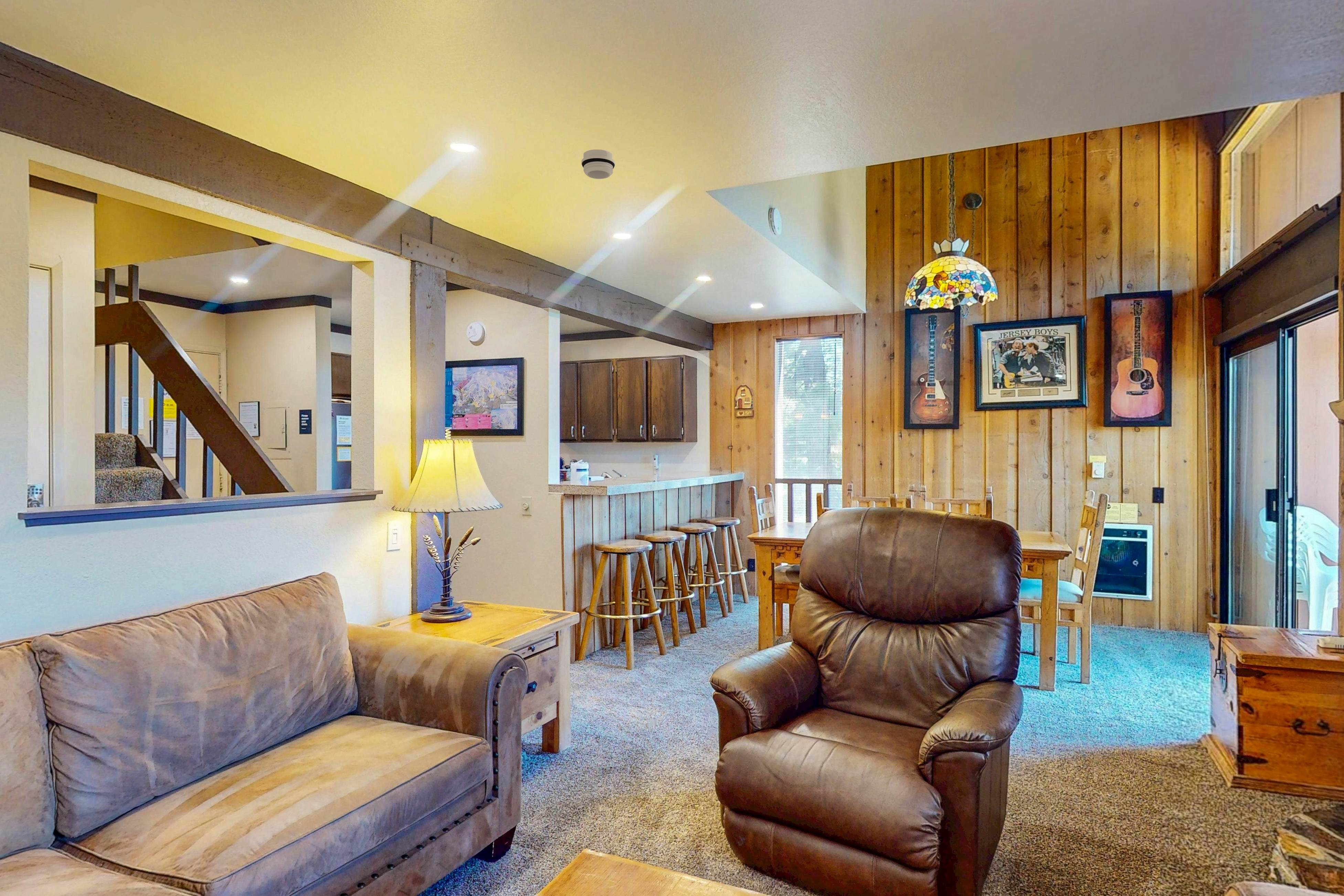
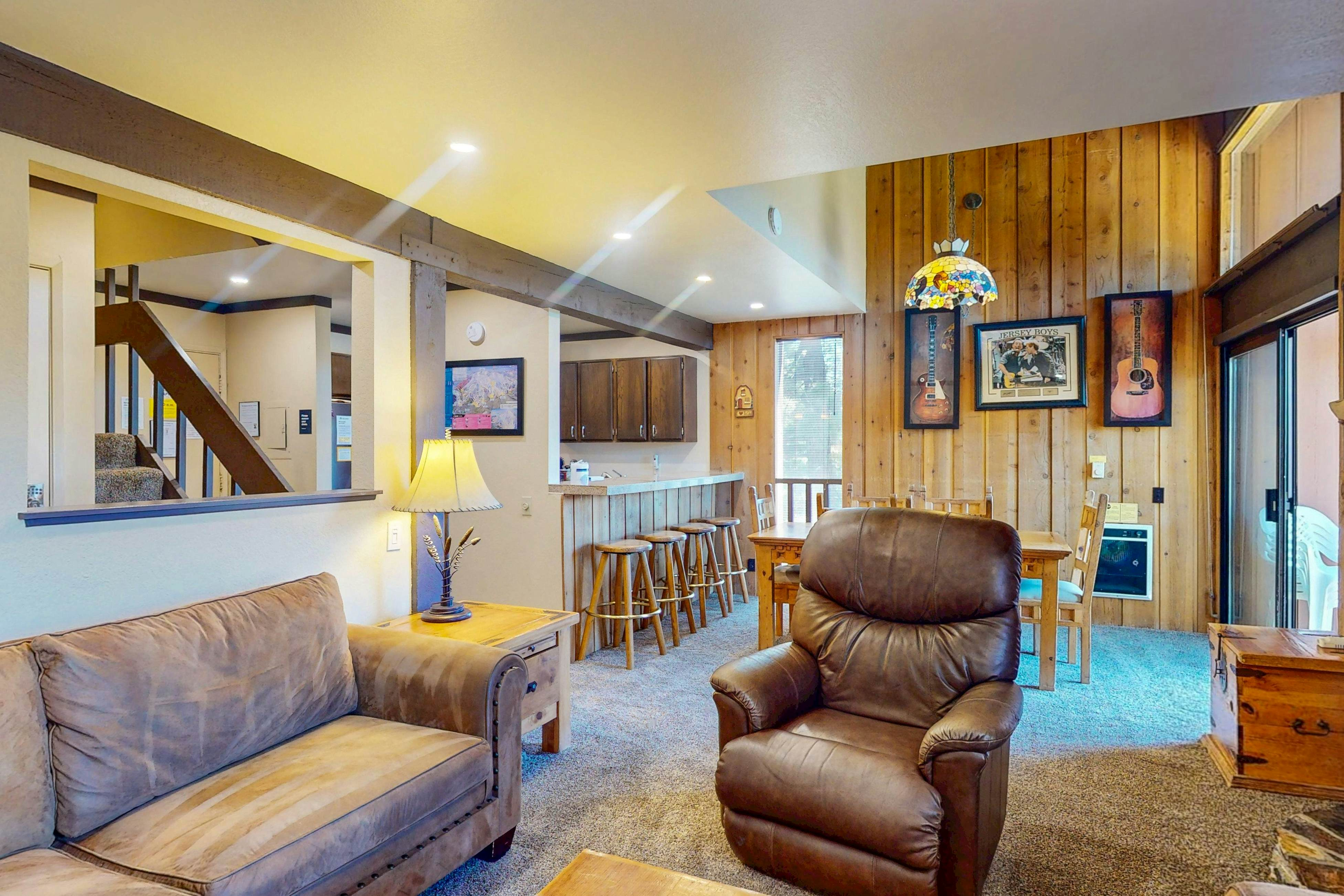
- smoke detector [581,149,615,179]
